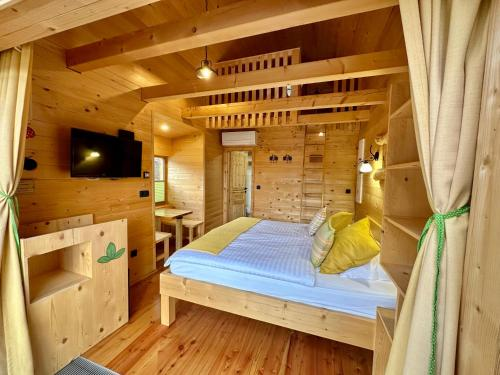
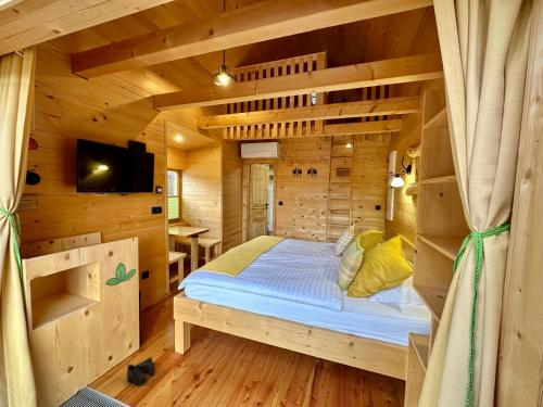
+ boots [126,356,156,386]
